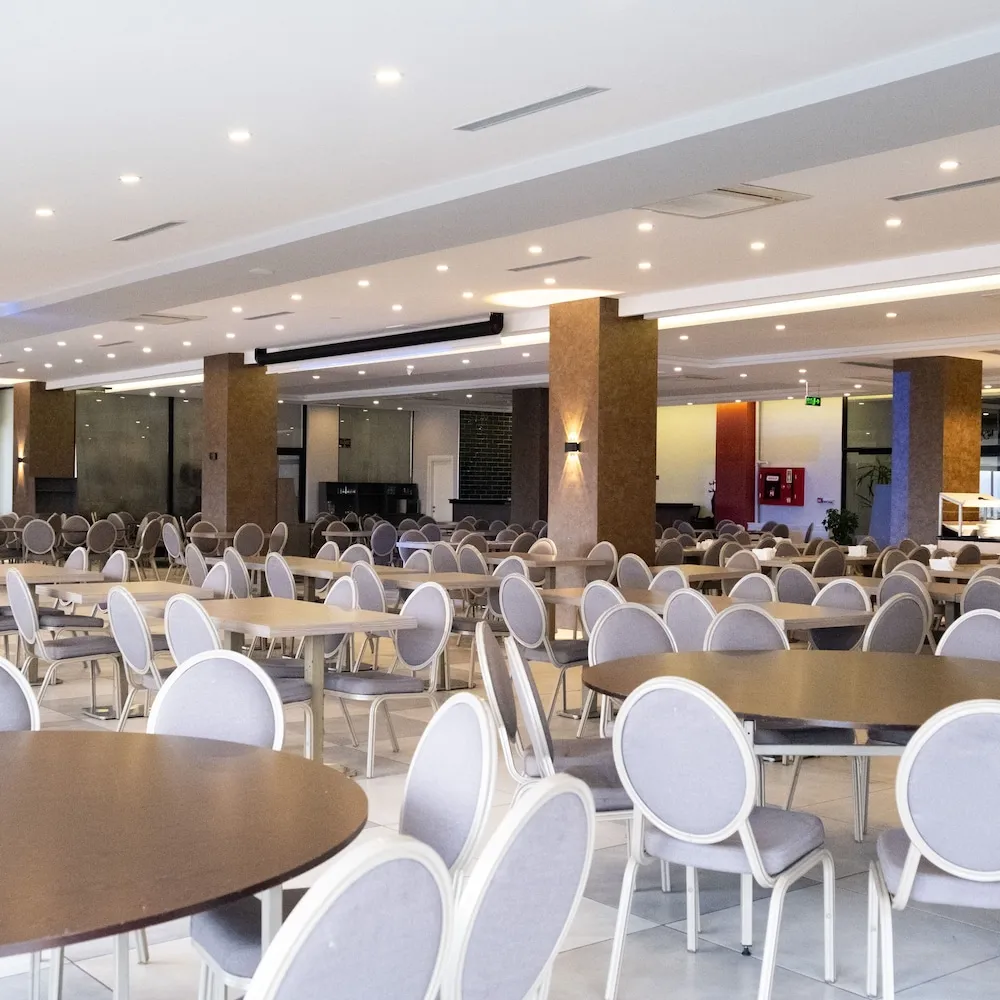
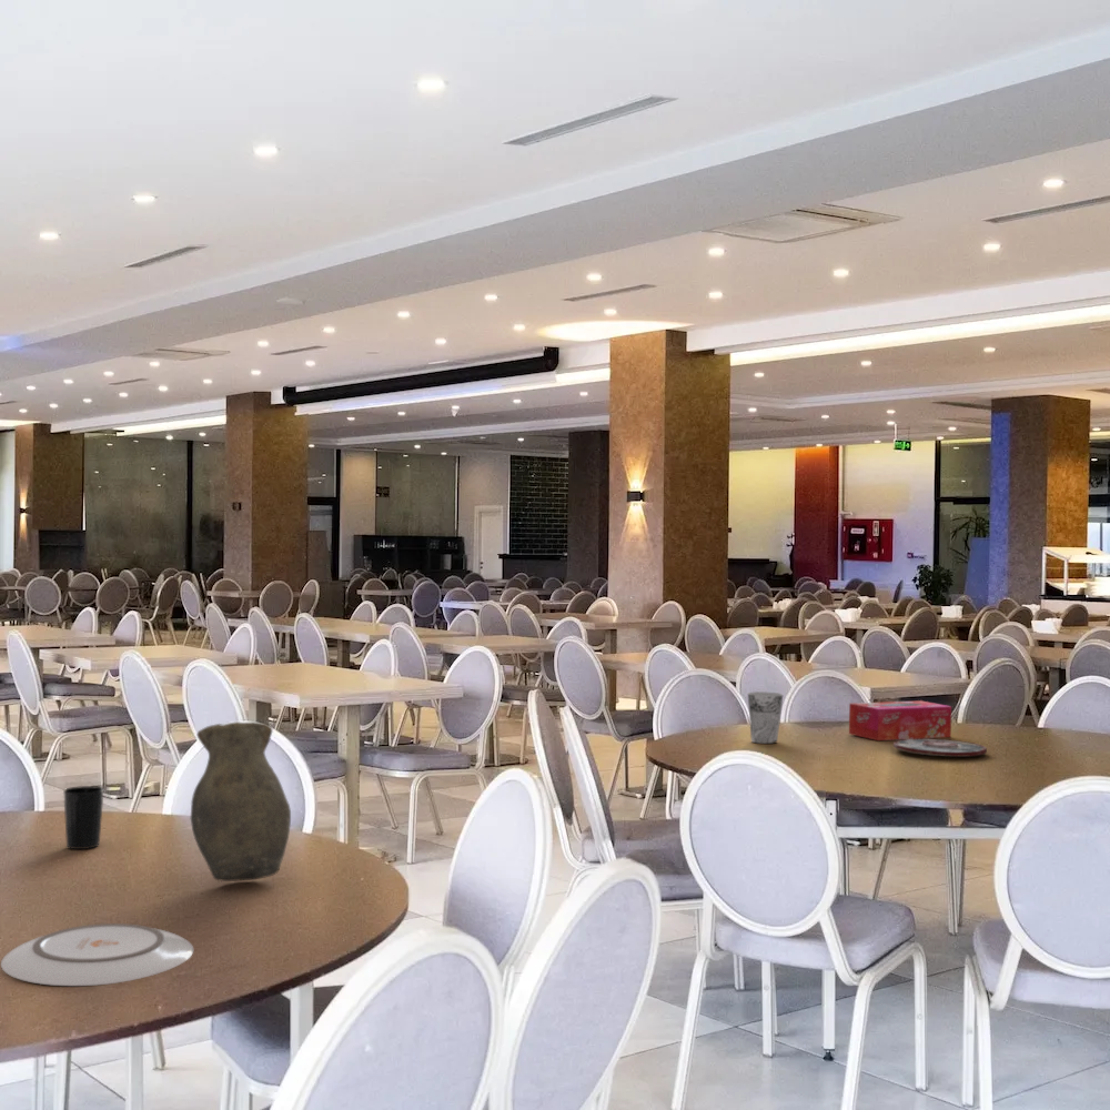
+ cup [747,690,784,745]
+ cup [62,785,104,850]
+ plate [892,738,988,758]
+ tissue box [848,699,952,741]
+ vase [190,720,292,882]
+ plate [0,922,194,987]
